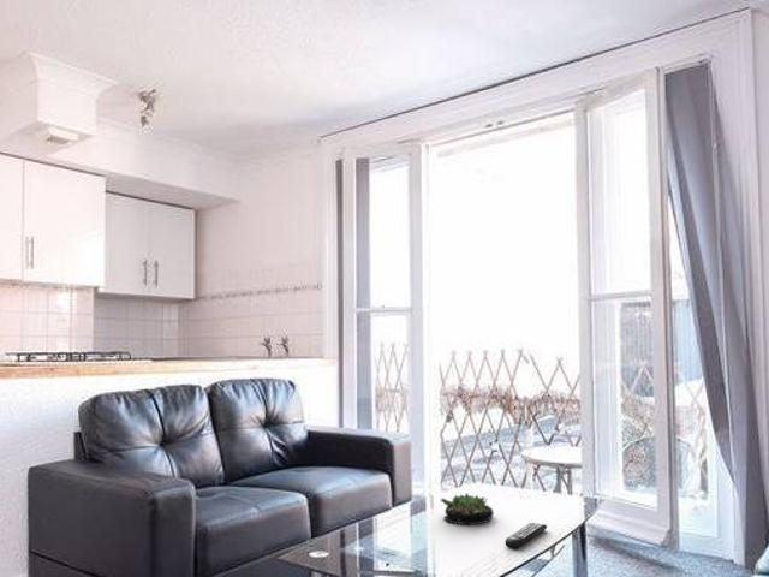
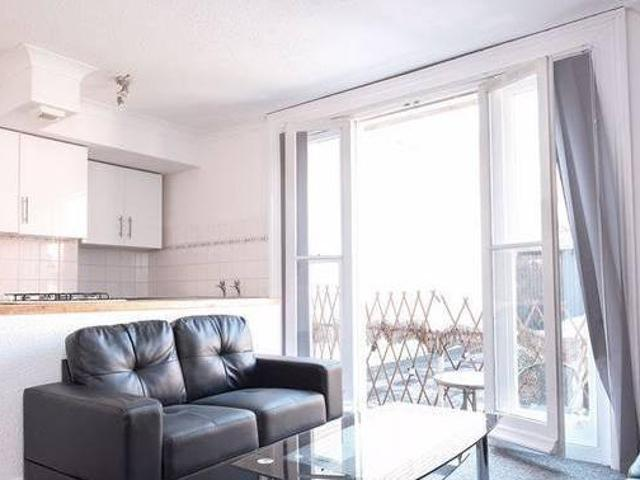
- succulent plant [440,492,495,525]
- remote control [503,522,548,551]
